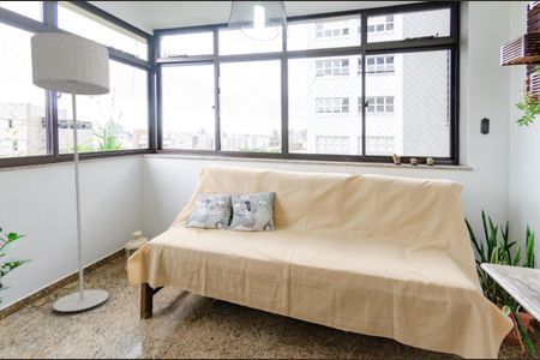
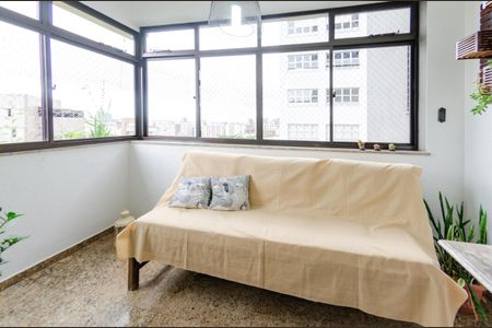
- floor lamp [29,31,112,312]
